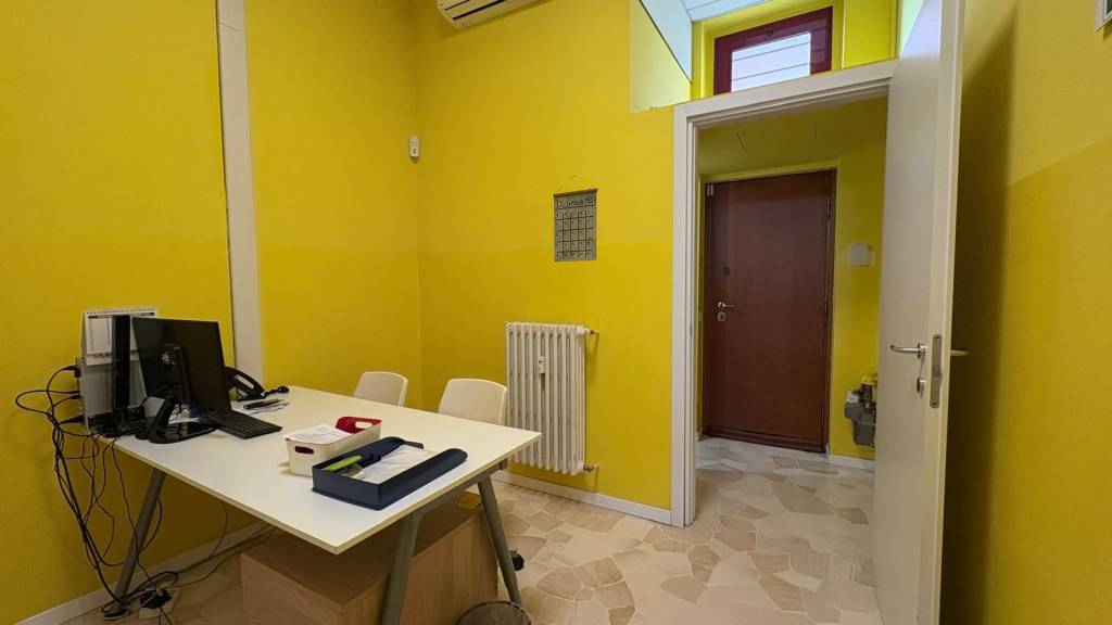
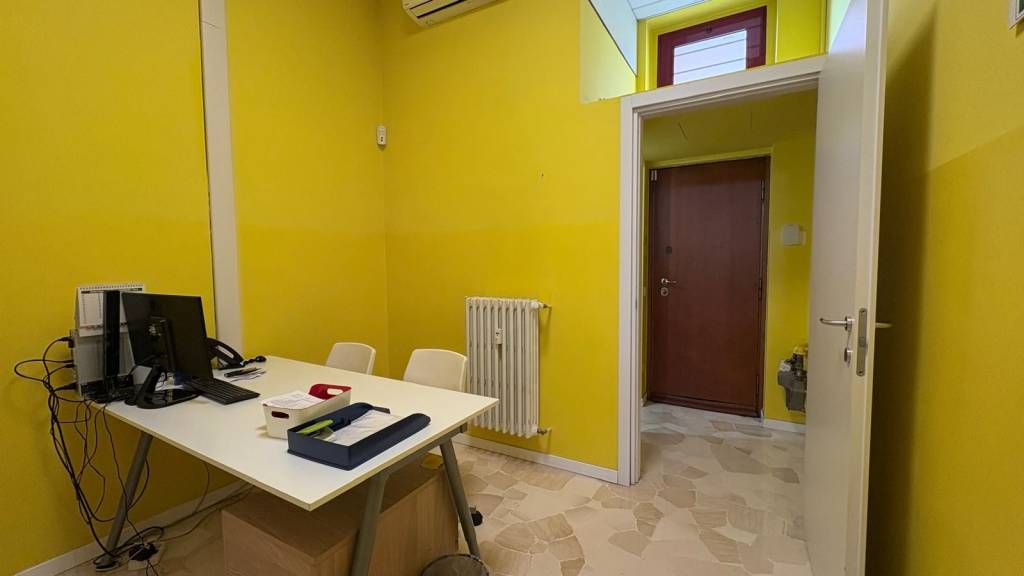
- calendar [552,175,599,264]
